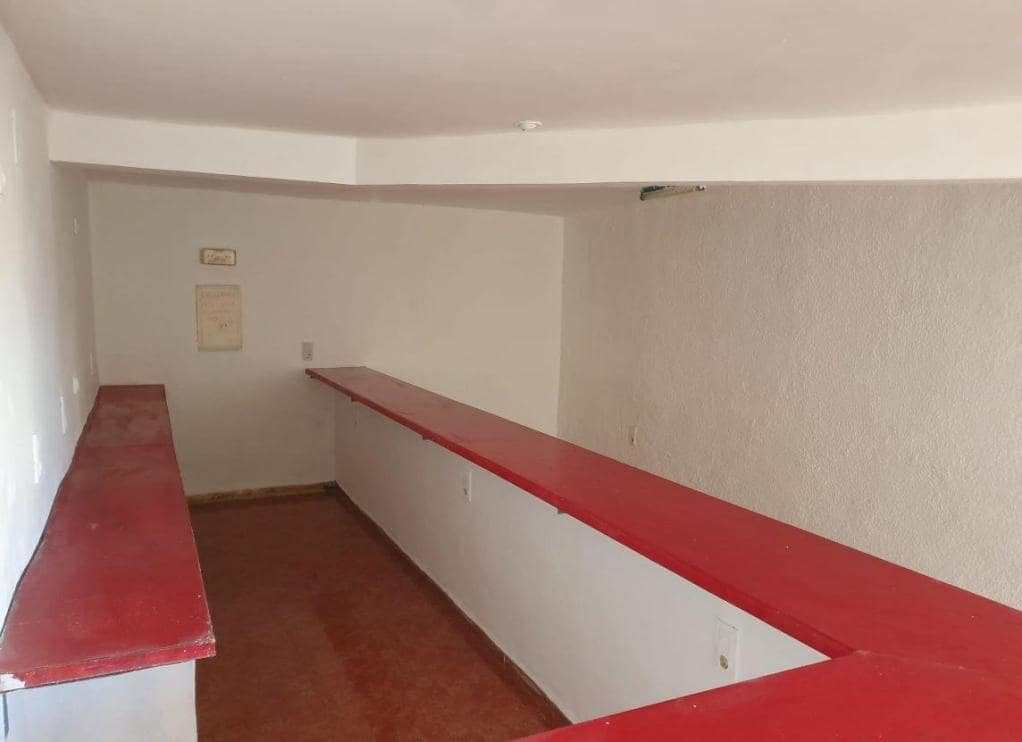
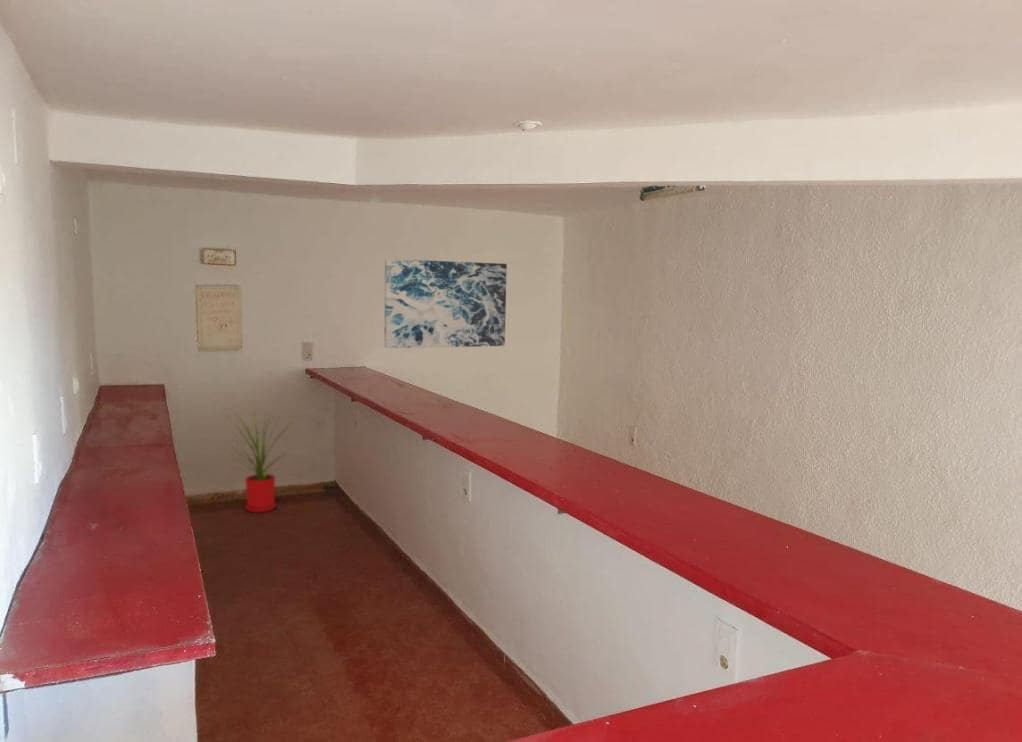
+ house plant [218,402,300,514]
+ wall art [384,258,508,349]
